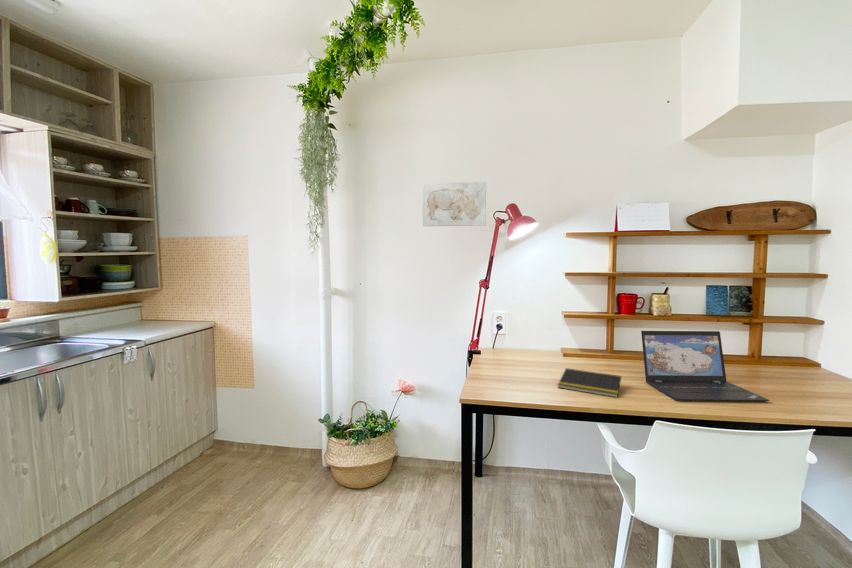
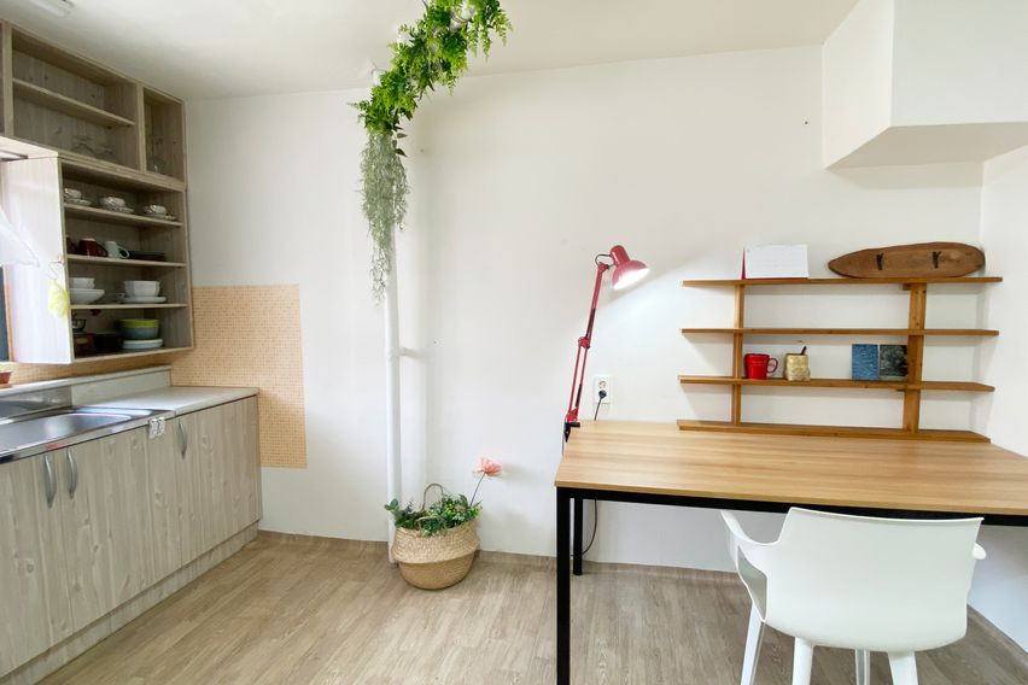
- notepad [557,367,622,398]
- laptop [640,330,771,402]
- wall art [422,181,487,227]
